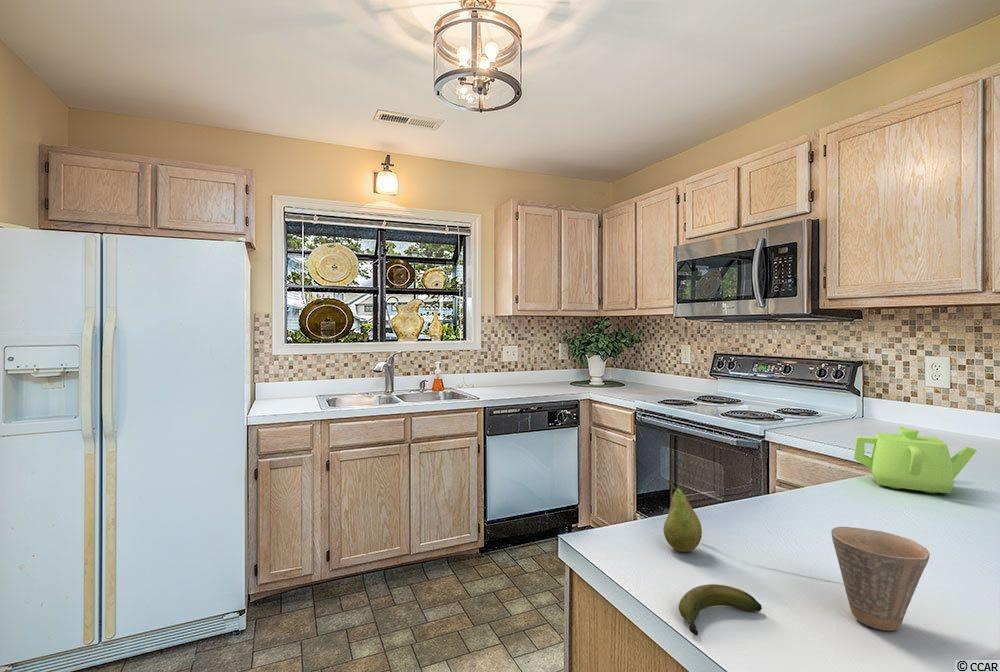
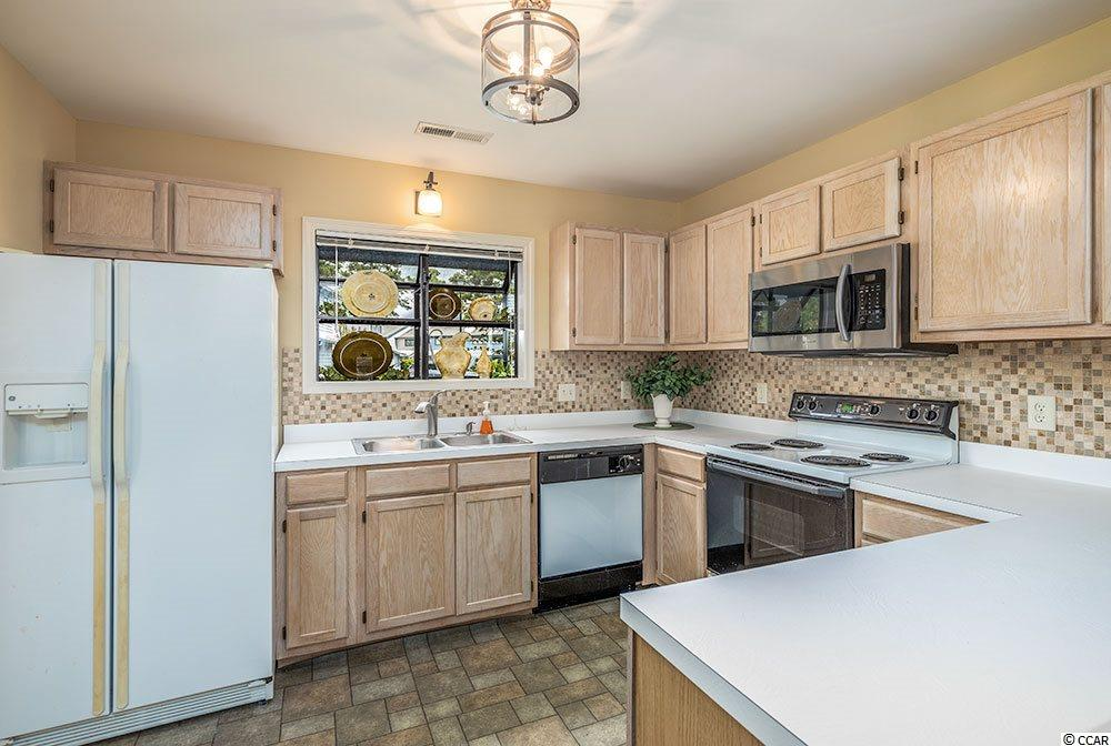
- teapot [853,426,978,494]
- banana [678,583,763,637]
- cup [830,526,931,632]
- fruit [663,480,703,553]
